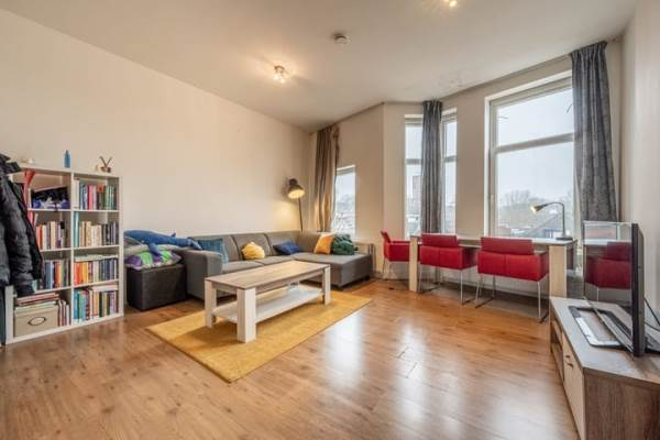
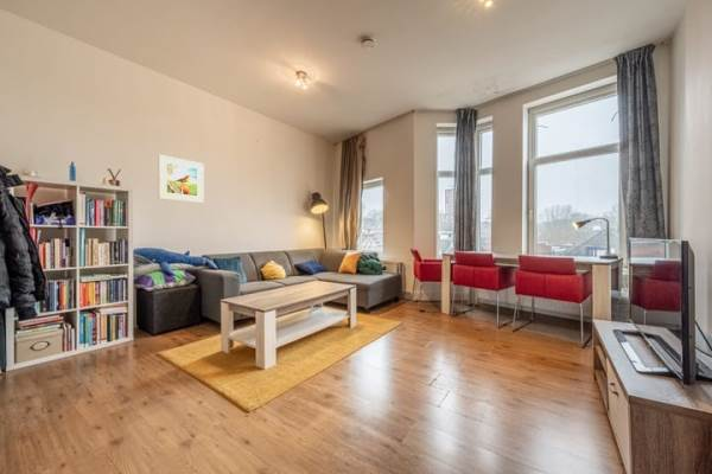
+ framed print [158,154,205,204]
